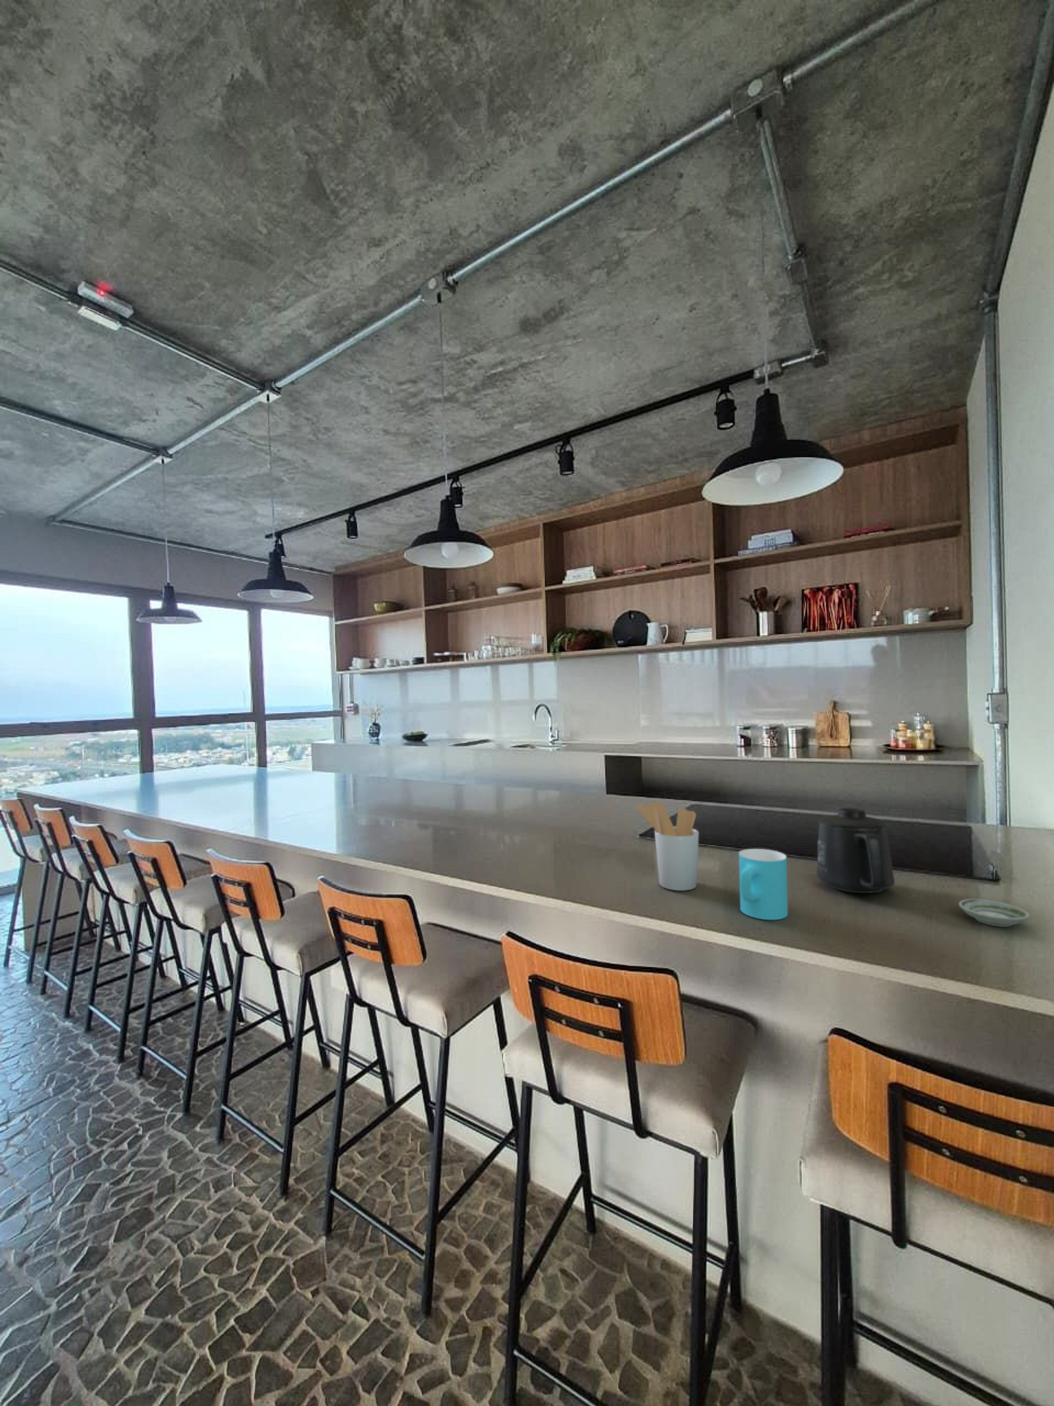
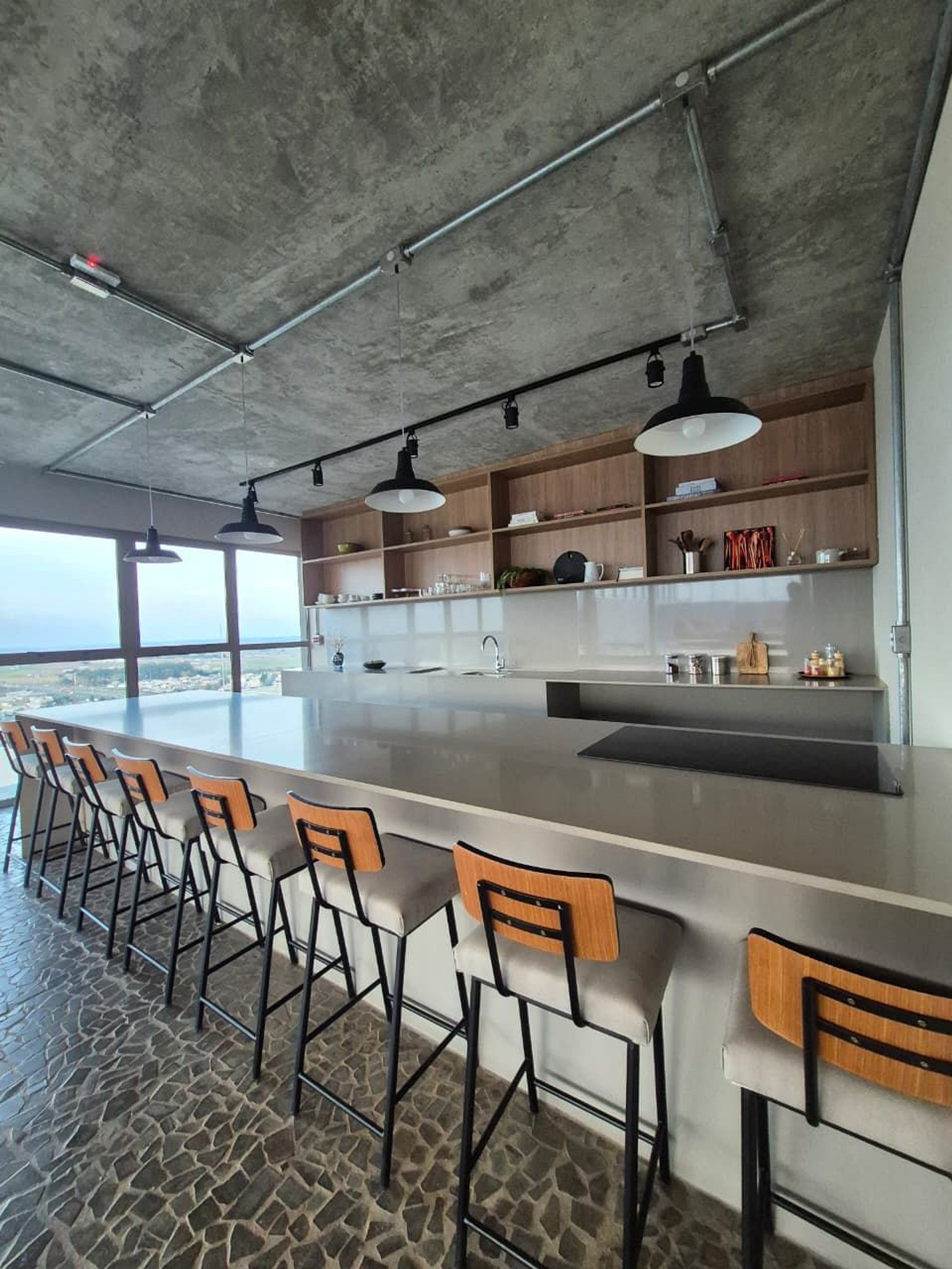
- mug [816,808,896,894]
- cup [738,849,788,921]
- saucer [958,899,1030,927]
- utensil holder [637,801,700,892]
